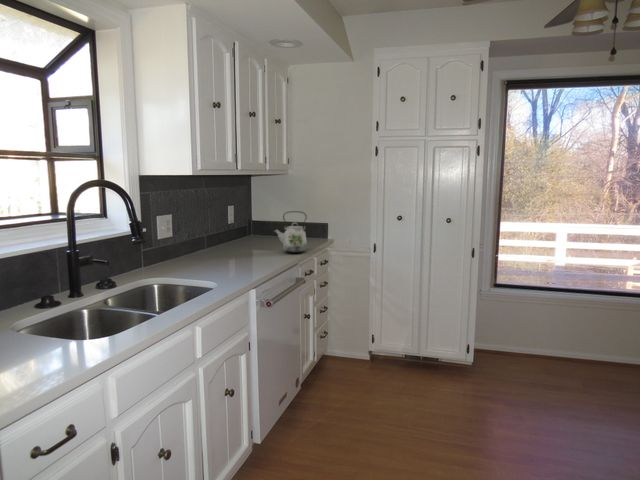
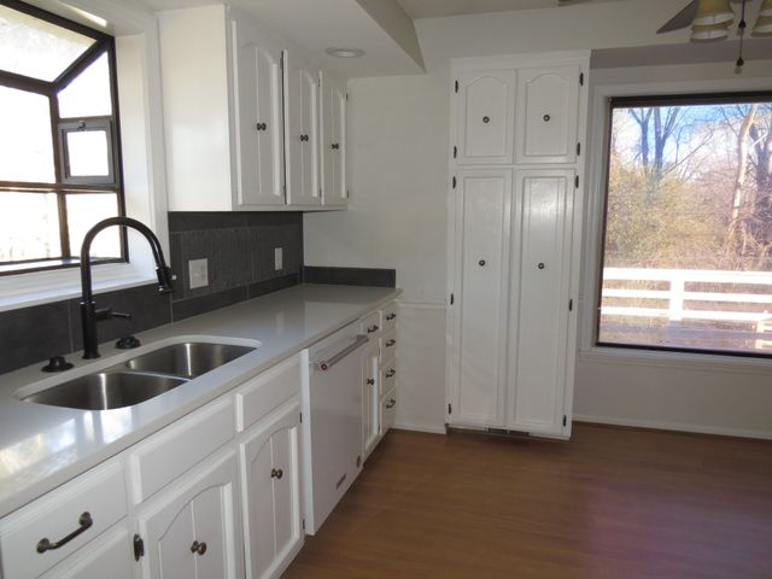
- kettle [273,210,308,254]
